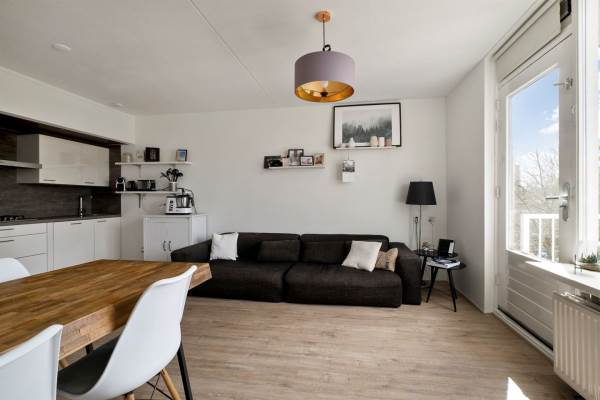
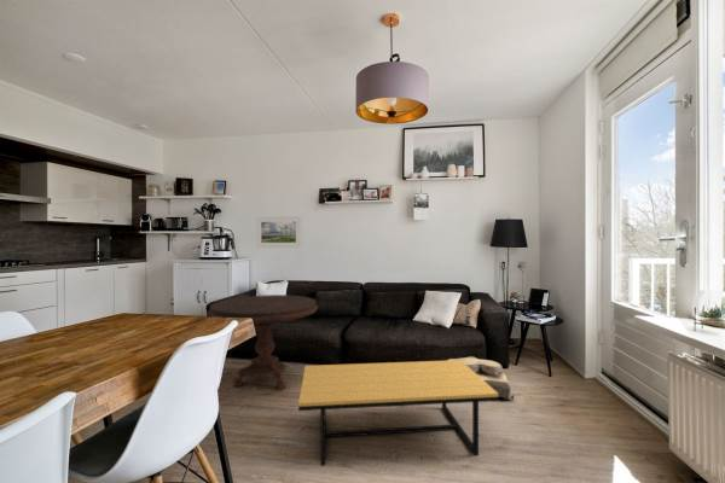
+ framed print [255,215,302,249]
+ side table [207,293,319,391]
+ coffee table [297,360,499,467]
+ headphones [446,356,515,402]
